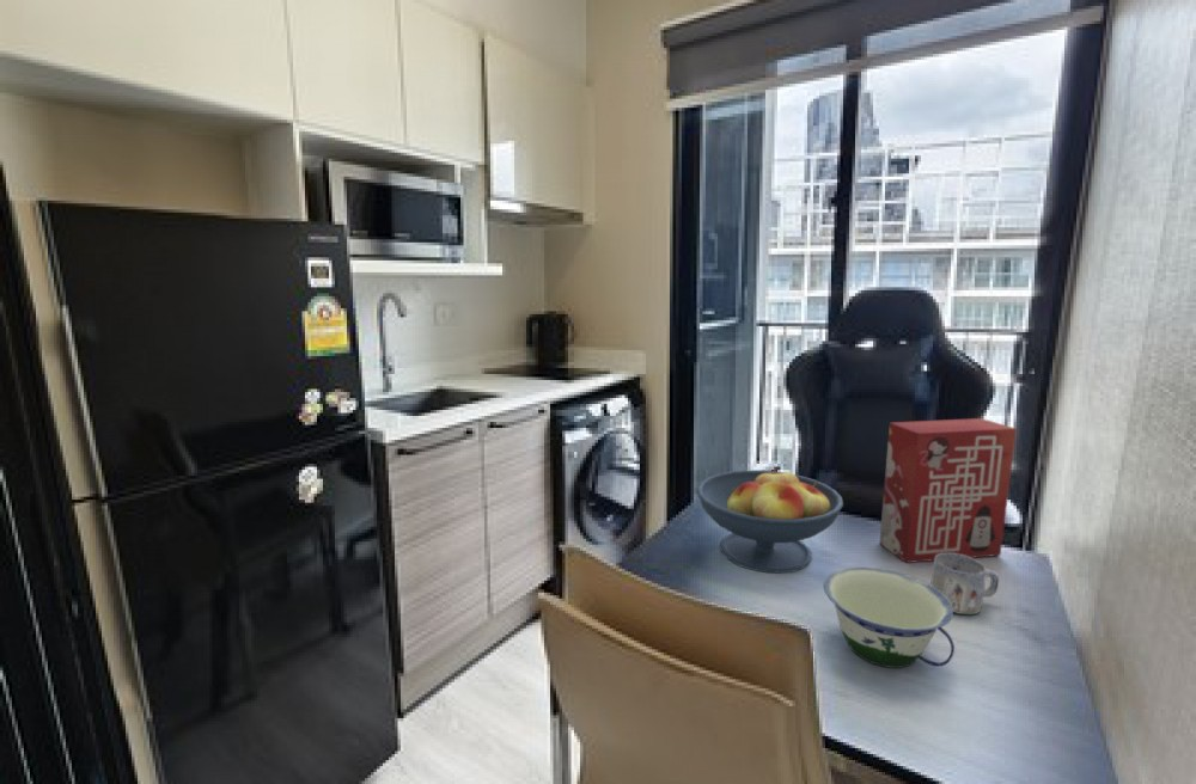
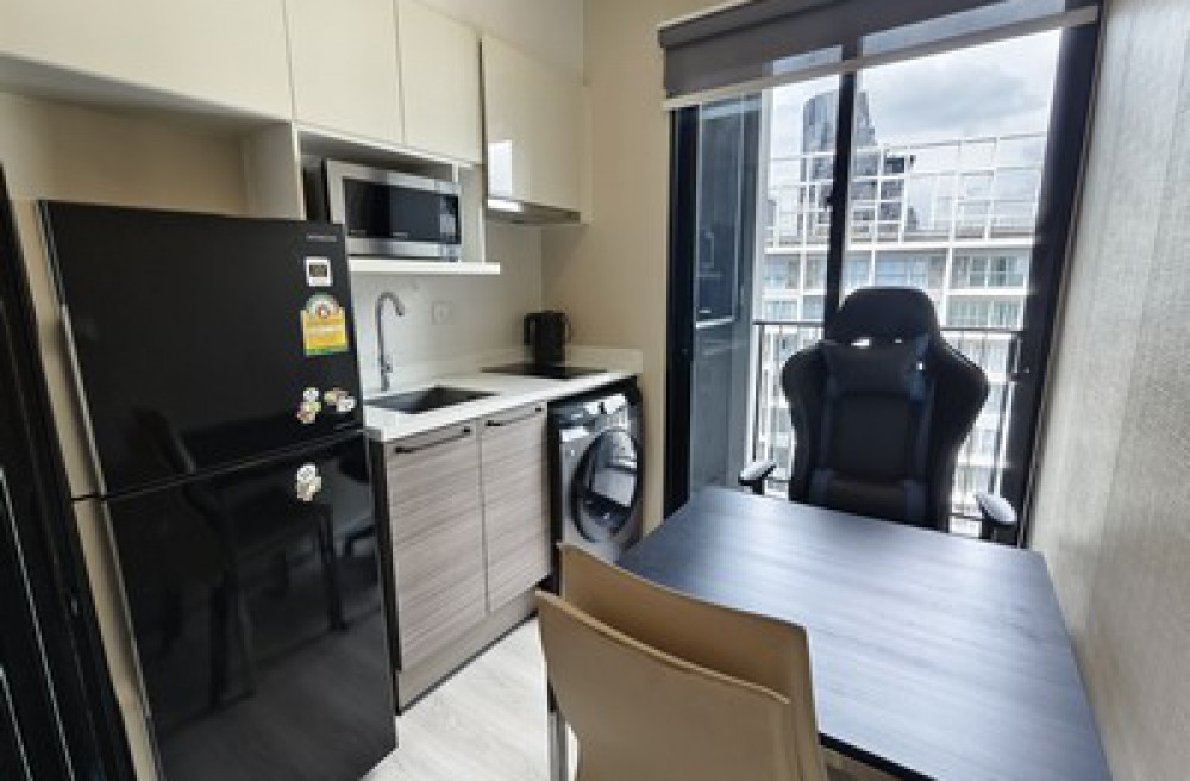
- cereal box [878,417,1018,564]
- mug [929,553,1000,615]
- bowl [823,566,956,669]
- fruit bowl [695,465,844,575]
